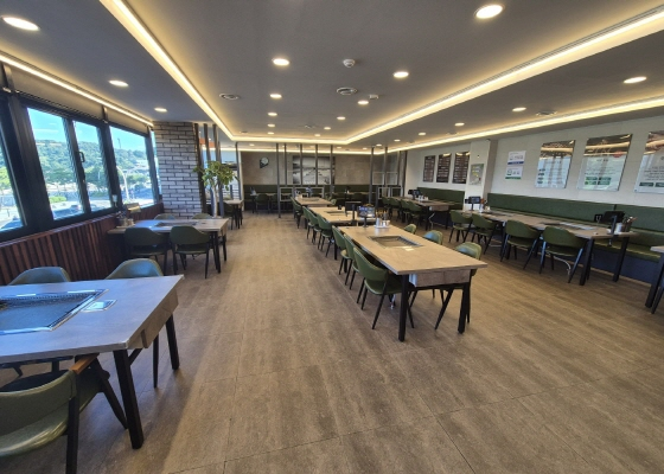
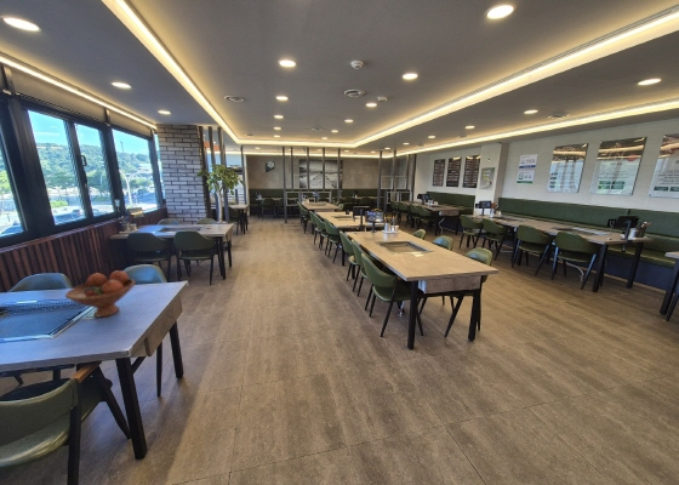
+ fruit bowl [64,270,137,319]
